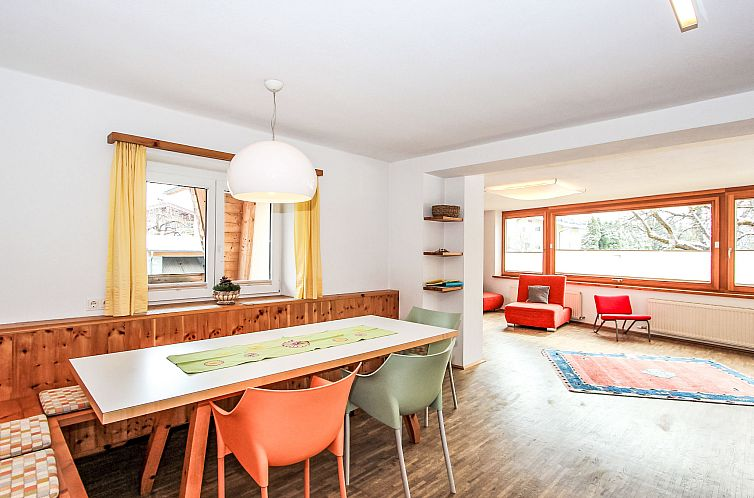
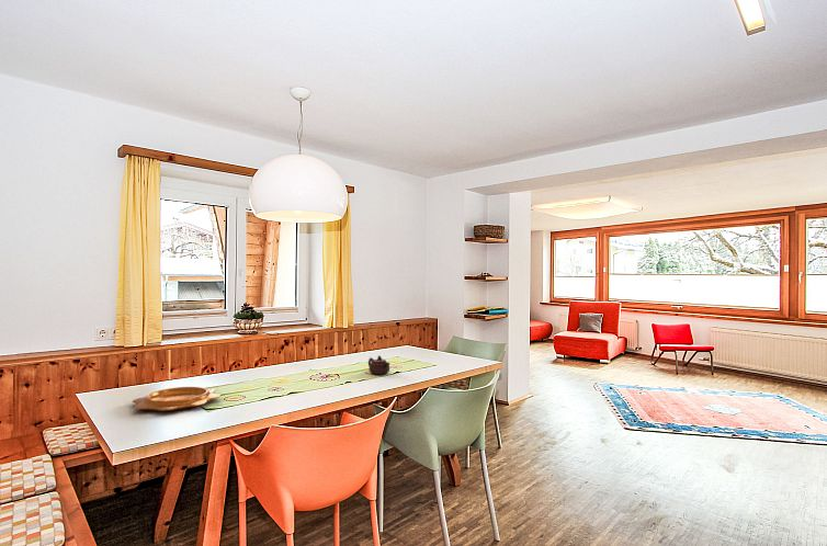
+ decorative bowl [132,386,222,412]
+ teapot [367,354,390,376]
